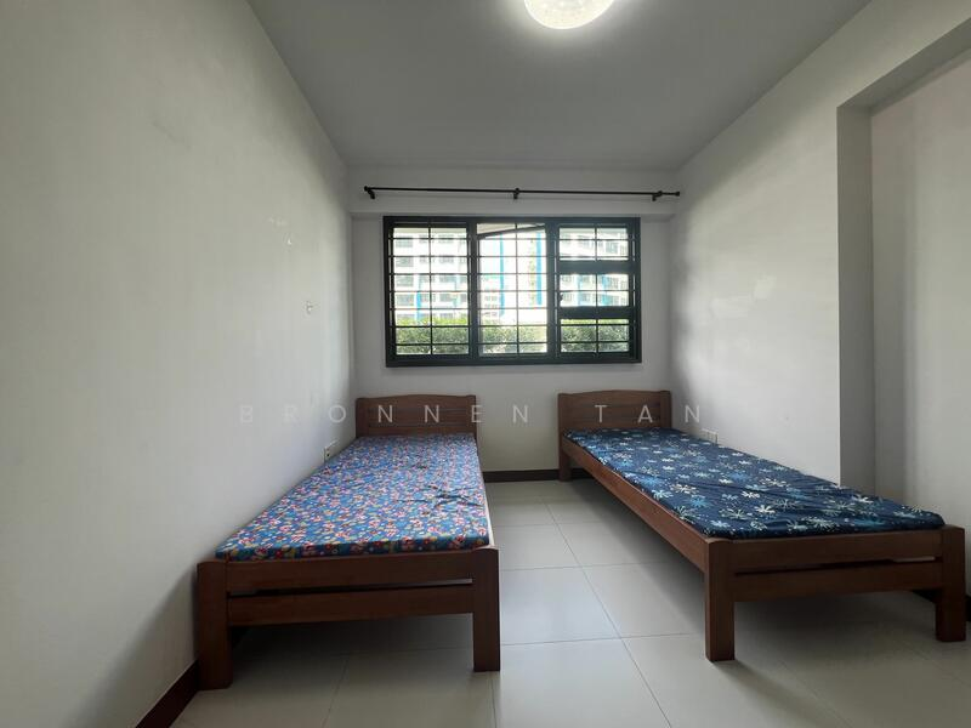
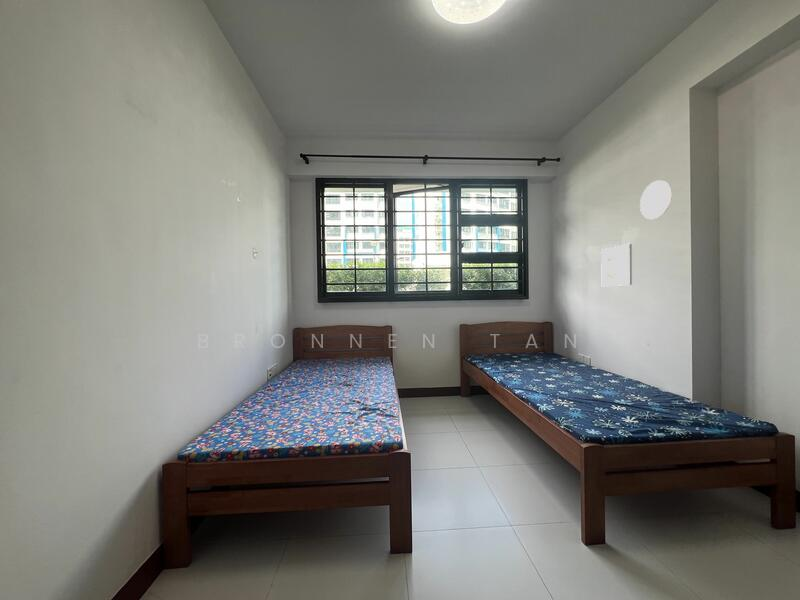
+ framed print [600,243,633,287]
+ decorative plate [639,179,673,220]
